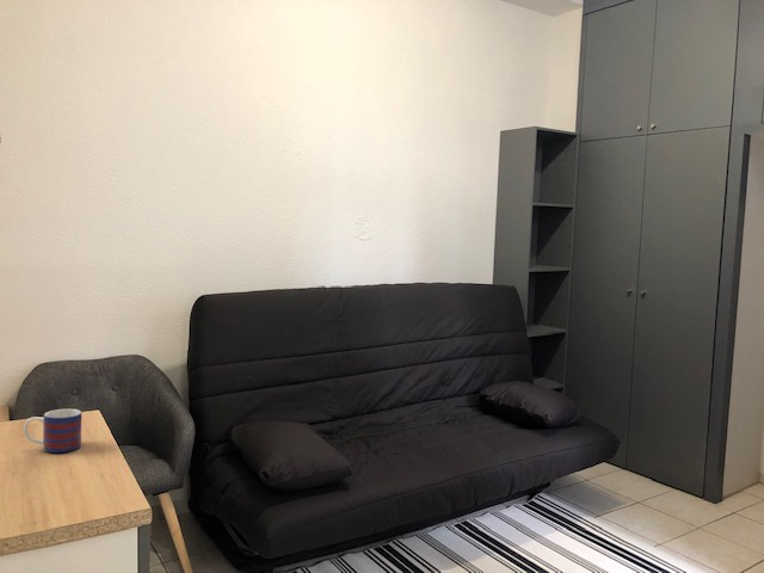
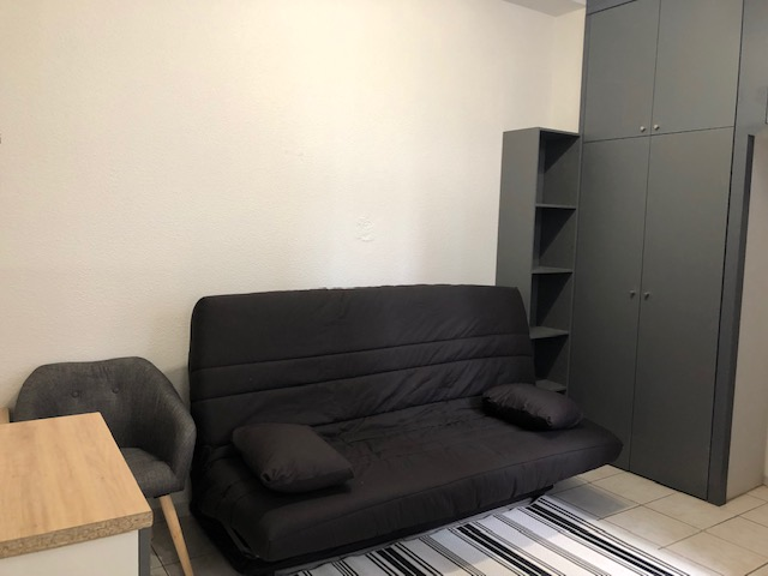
- mug [23,408,82,454]
